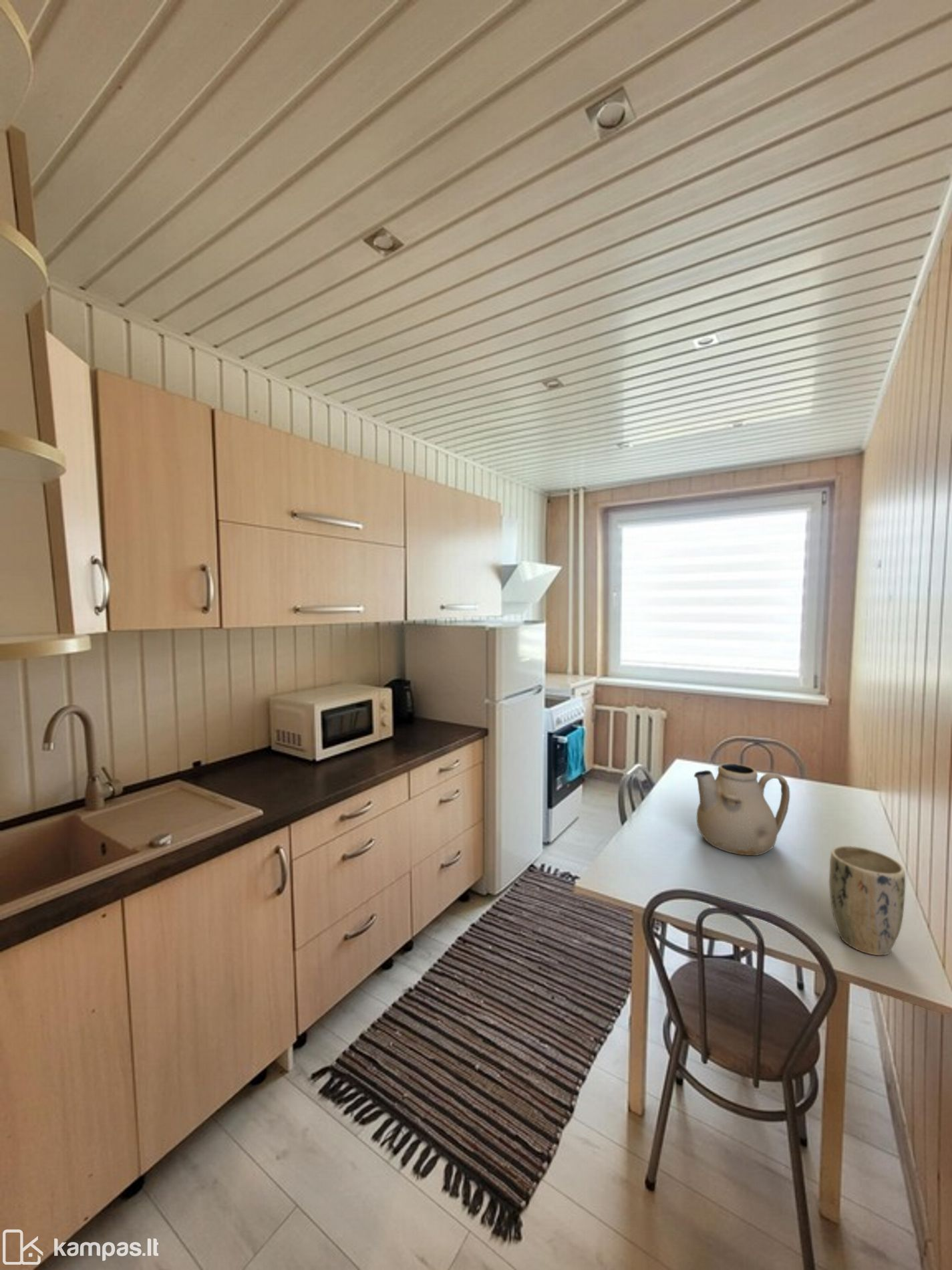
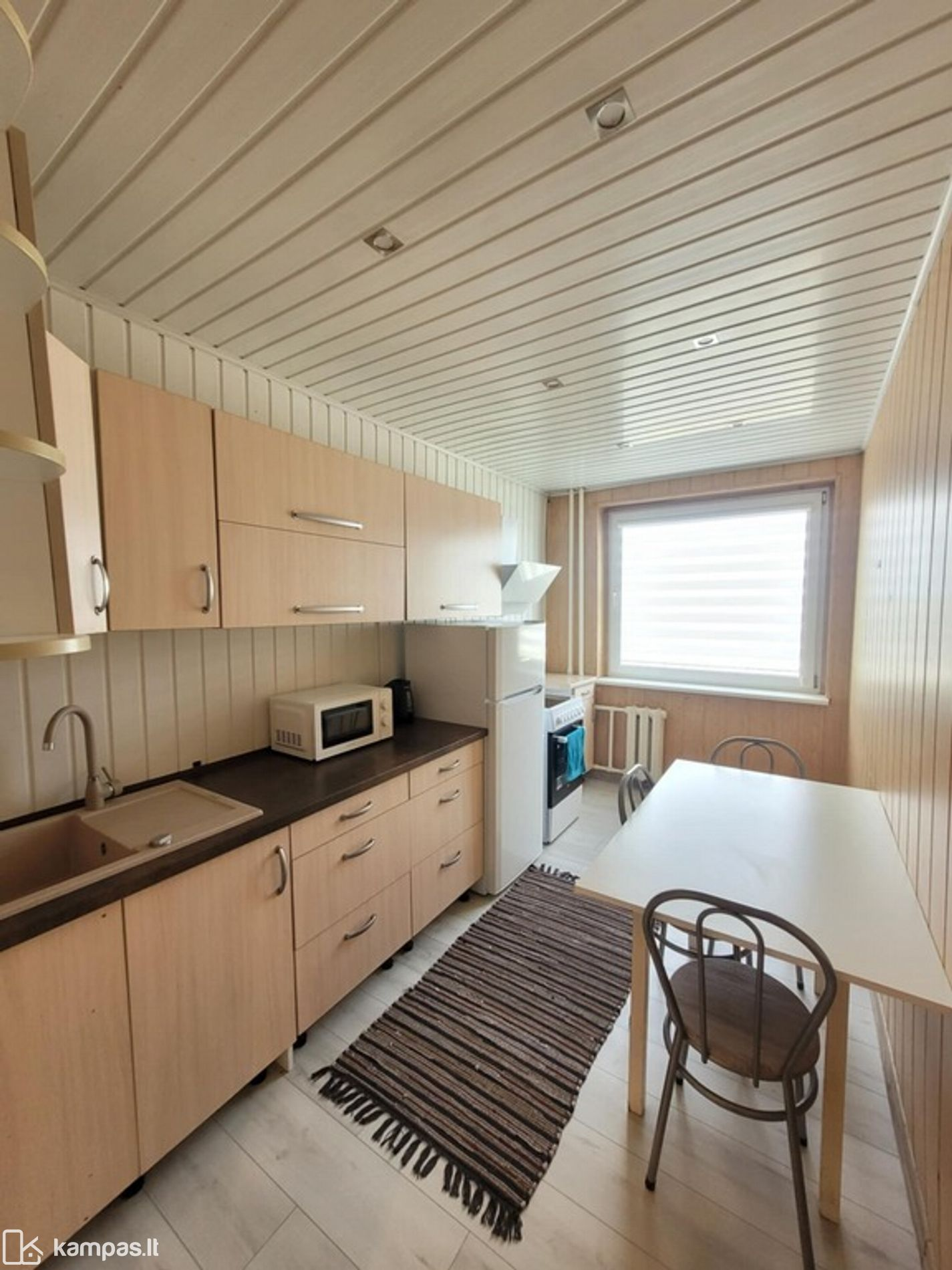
- teapot [693,763,790,856]
- plant pot [828,845,906,956]
